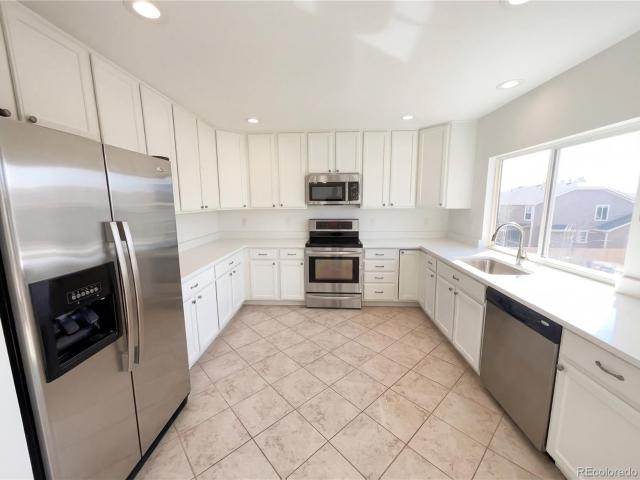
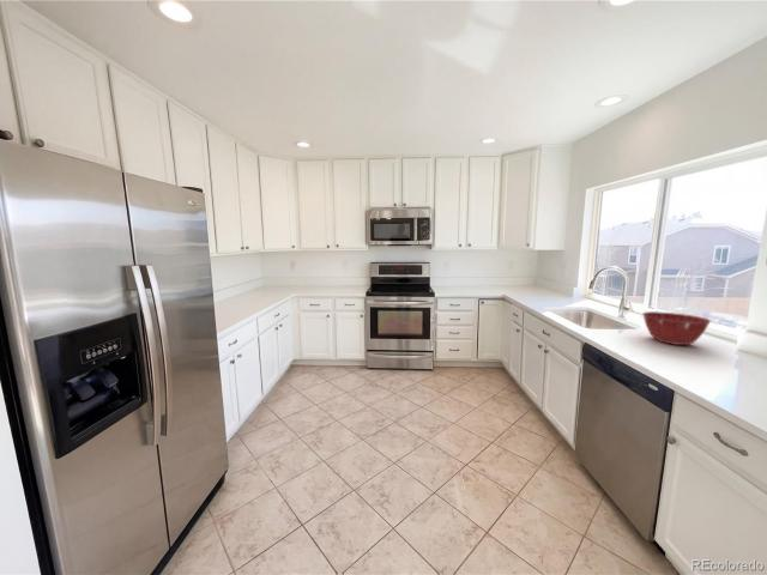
+ mixing bowl [641,310,712,346]
